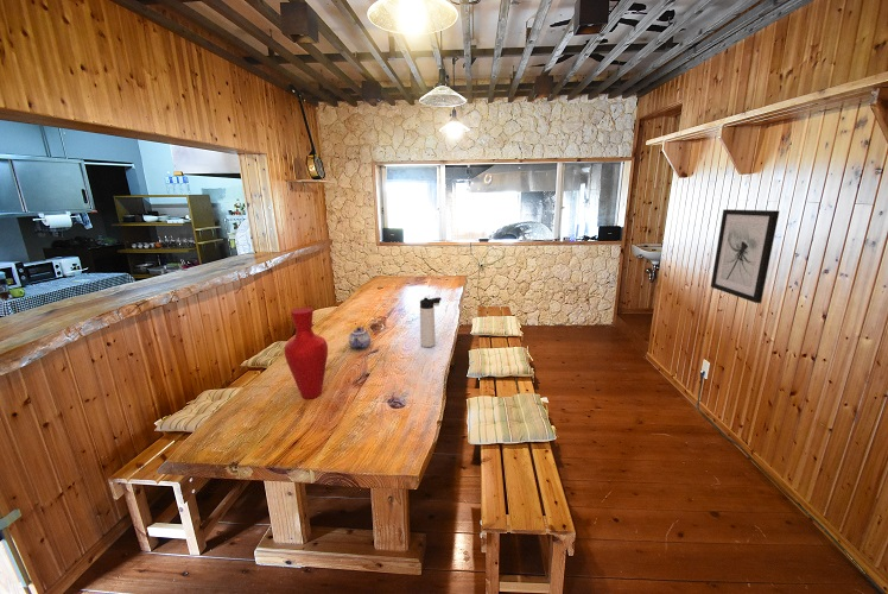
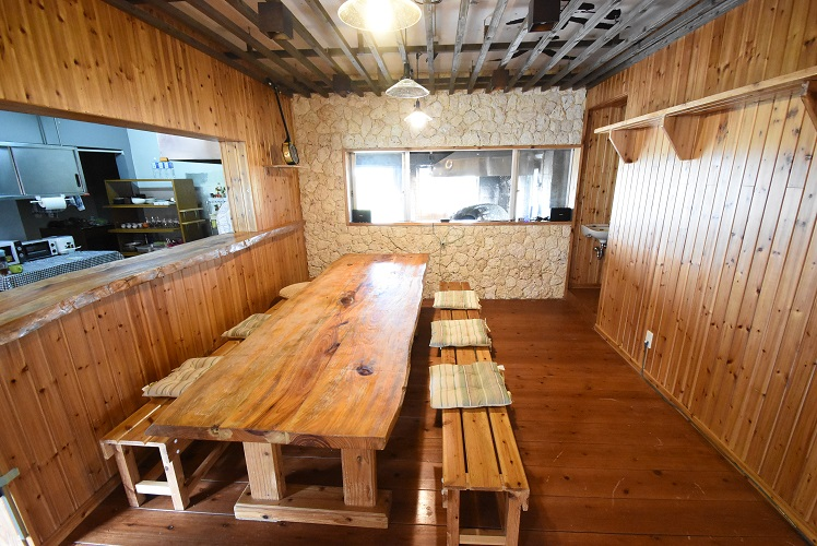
- wall art [710,208,780,304]
- teapot [348,326,372,350]
- vase [284,307,329,400]
- thermos bottle [419,296,443,348]
